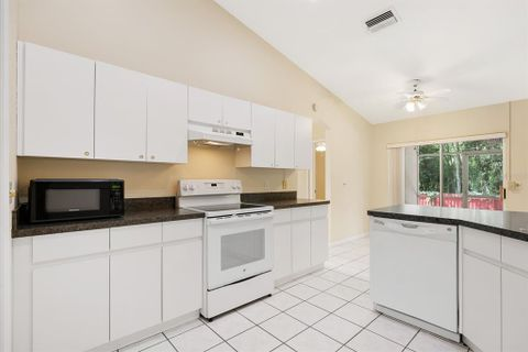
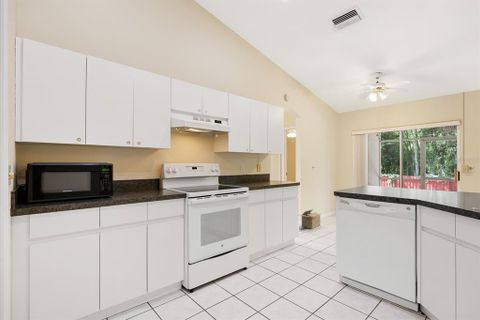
+ cardboard box [299,209,321,230]
